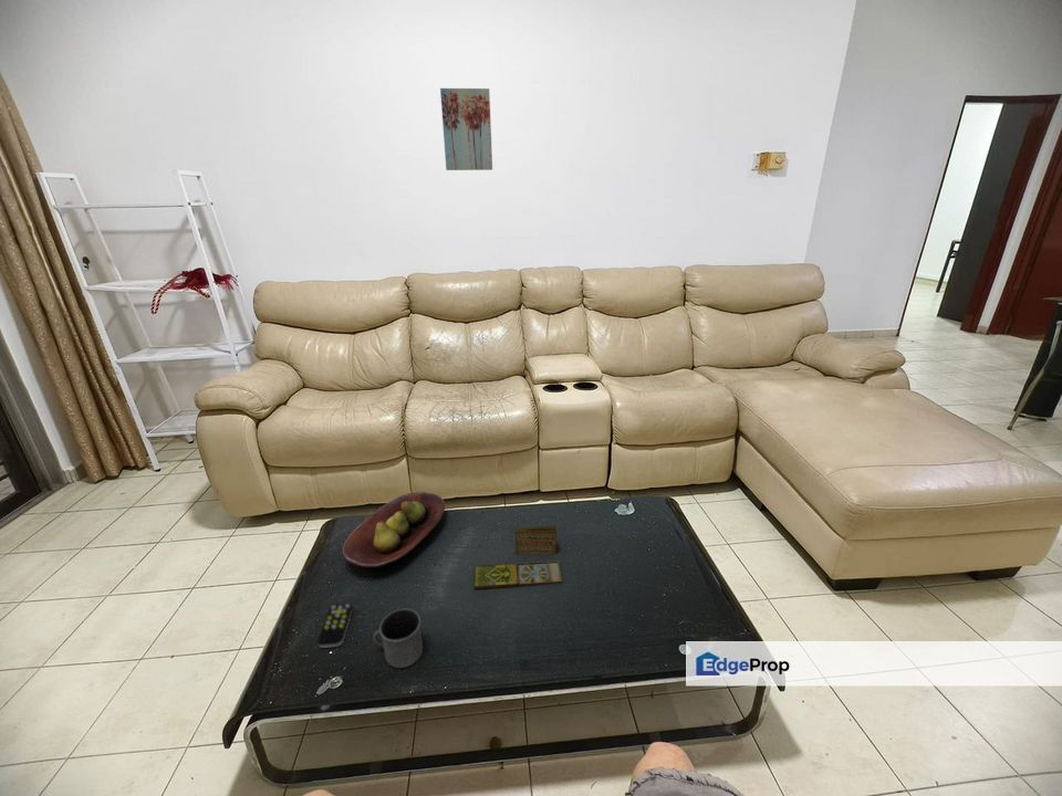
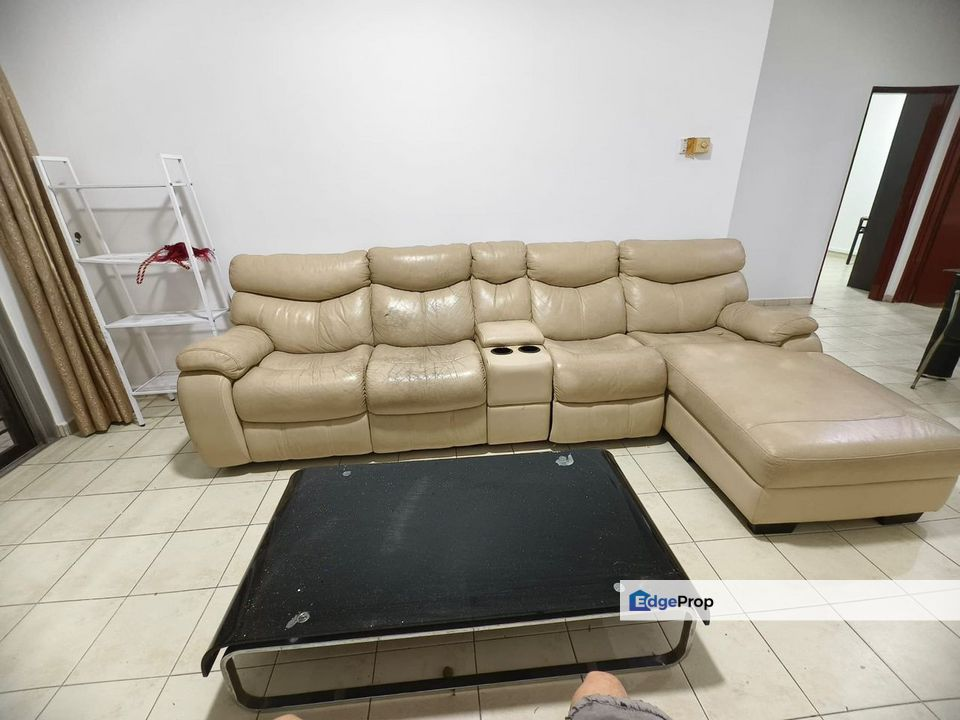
- remote control [316,603,354,649]
- mug [372,608,424,669]
- wall art [439,87,493,171]
- board game [473,525,563,590]
- fruit bowl [341,491,446,569]
